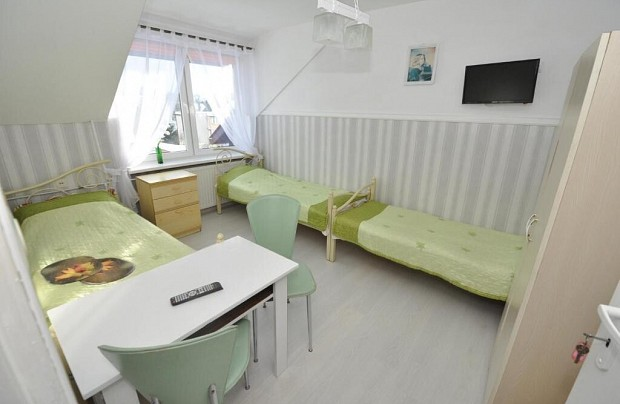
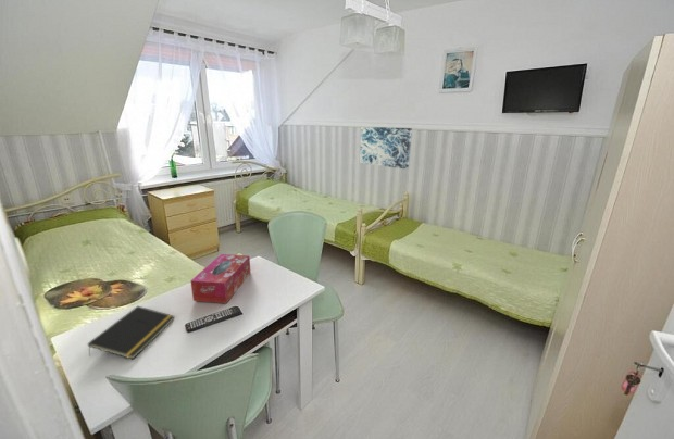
+ tissue box [189,253,251,304]
+ notepad [87,305,176,360]
+ wall art [359,126,413,170]
